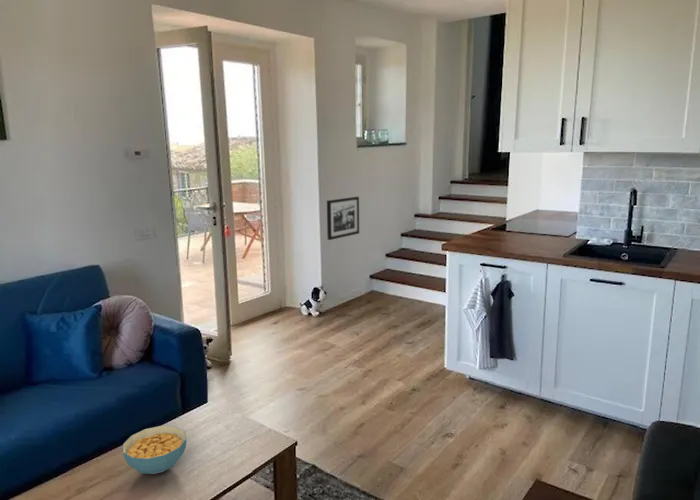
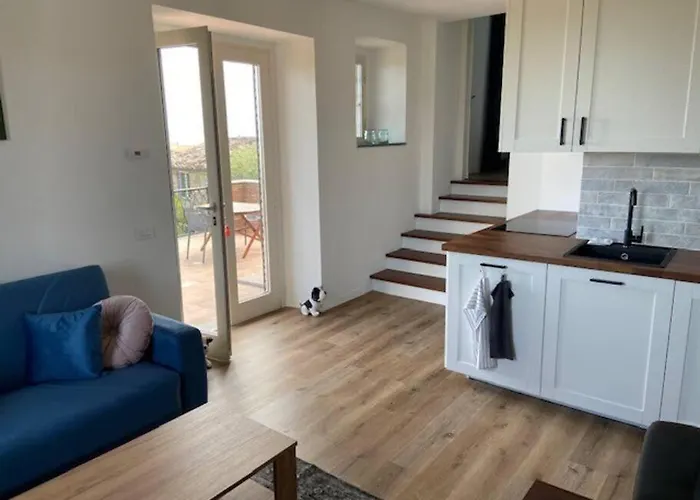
- picture frame [326,195,360,241]
- cereal bowl [122,425,187,475]
